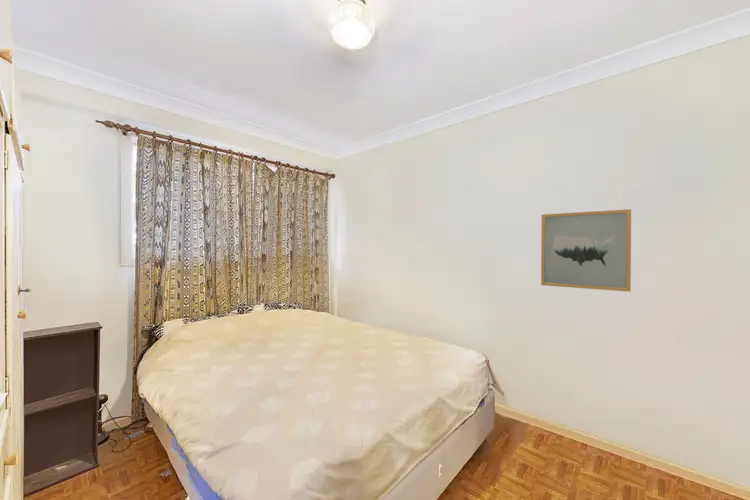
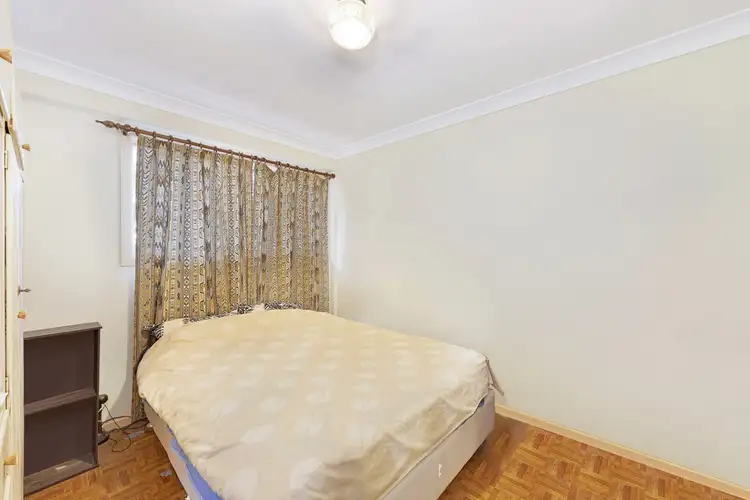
- wall art [540,208,632,293]
